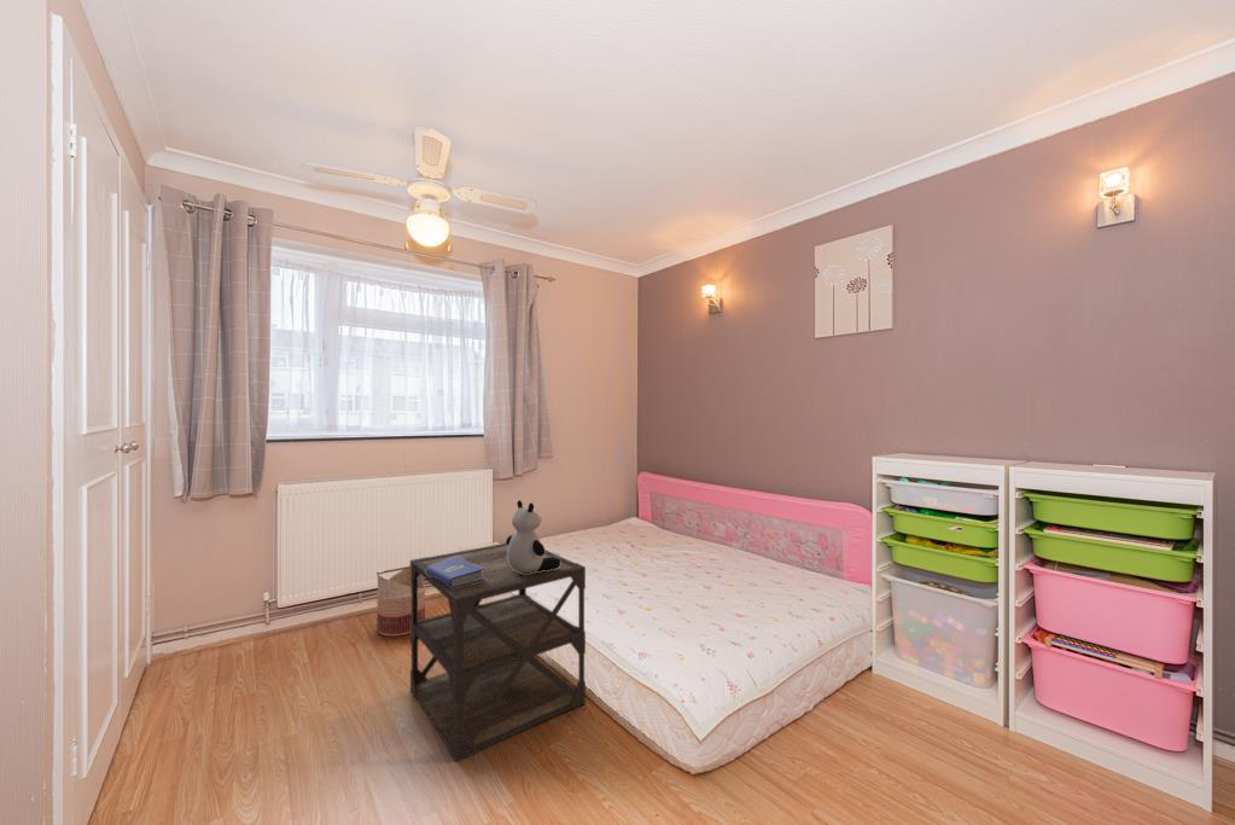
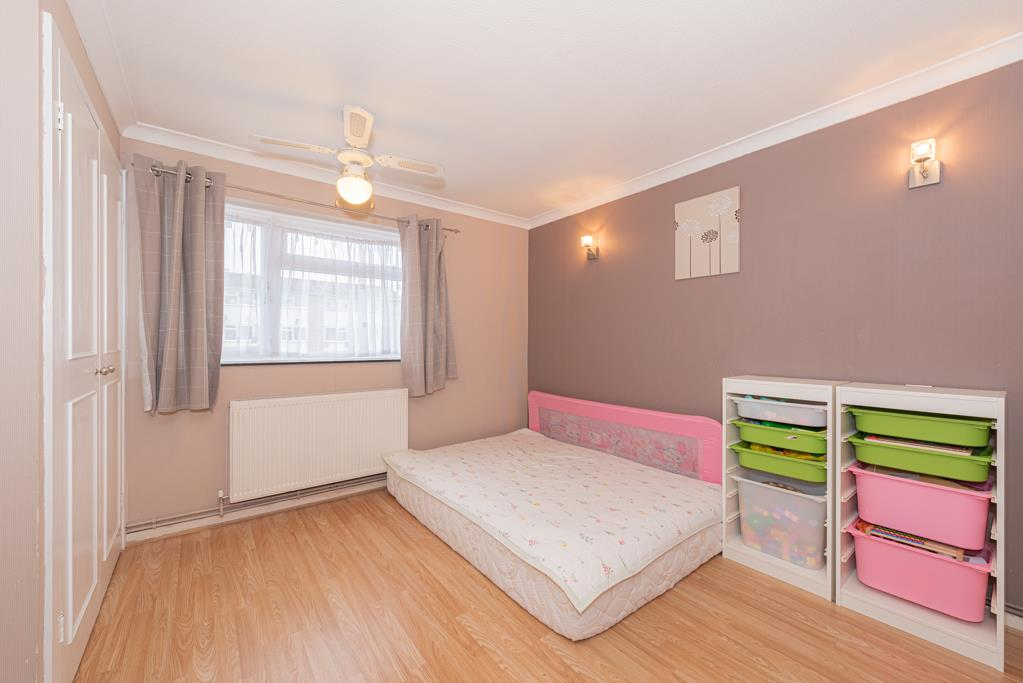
- basket [375,565,426,637]
- side table [409,542,587,762]
- stuffed animal [505,499,560,574]
- hardcover book [426,556,487,588]
